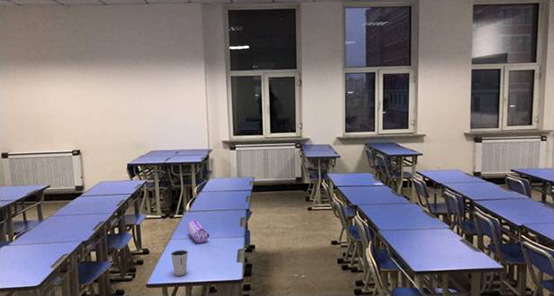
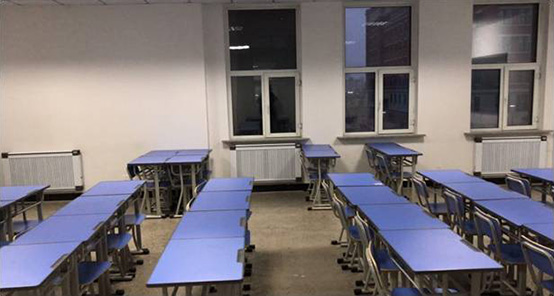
- dixie cup [170,249,189,277]
- pencil case [186,219,210,244]
